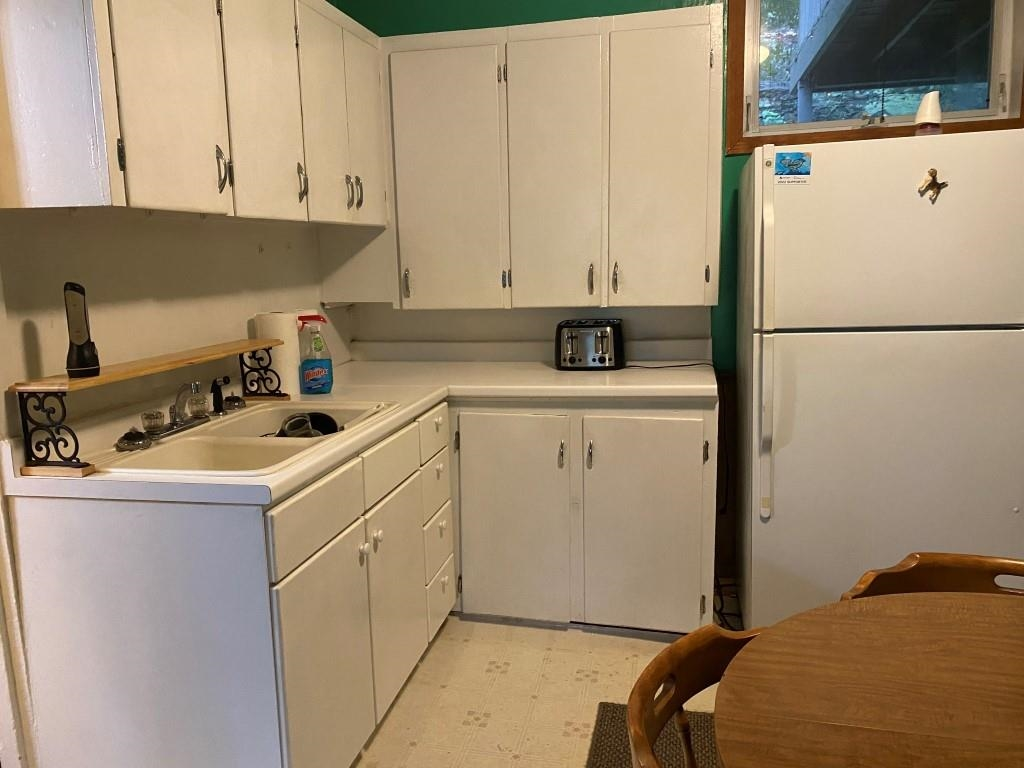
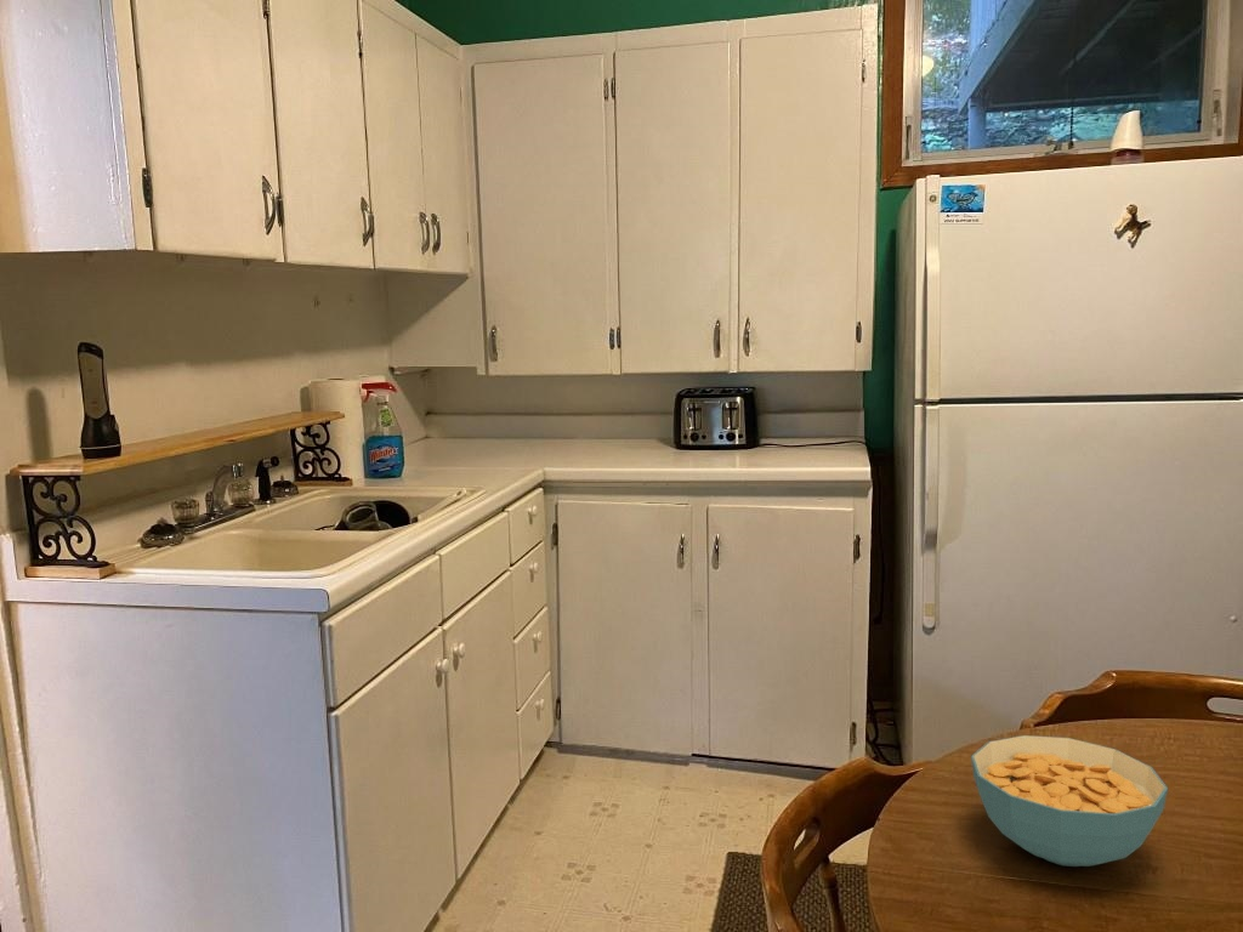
+ cereal bowl [970,734,1169,868]
